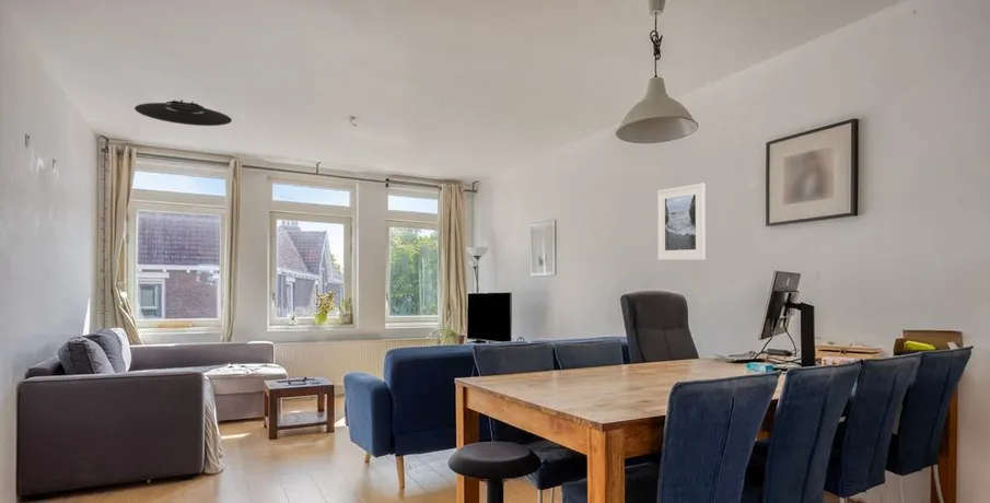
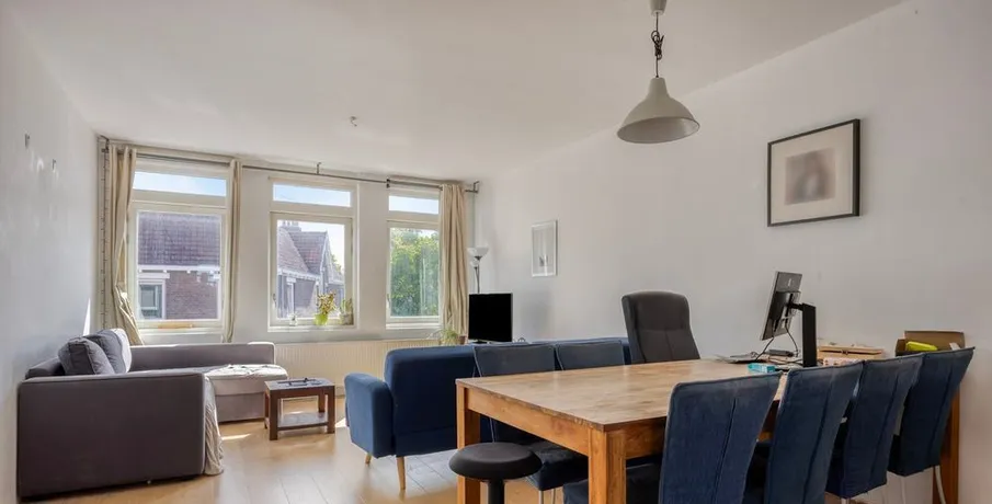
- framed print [656,183,707,261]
- ceiling light [133,98,233,127]
